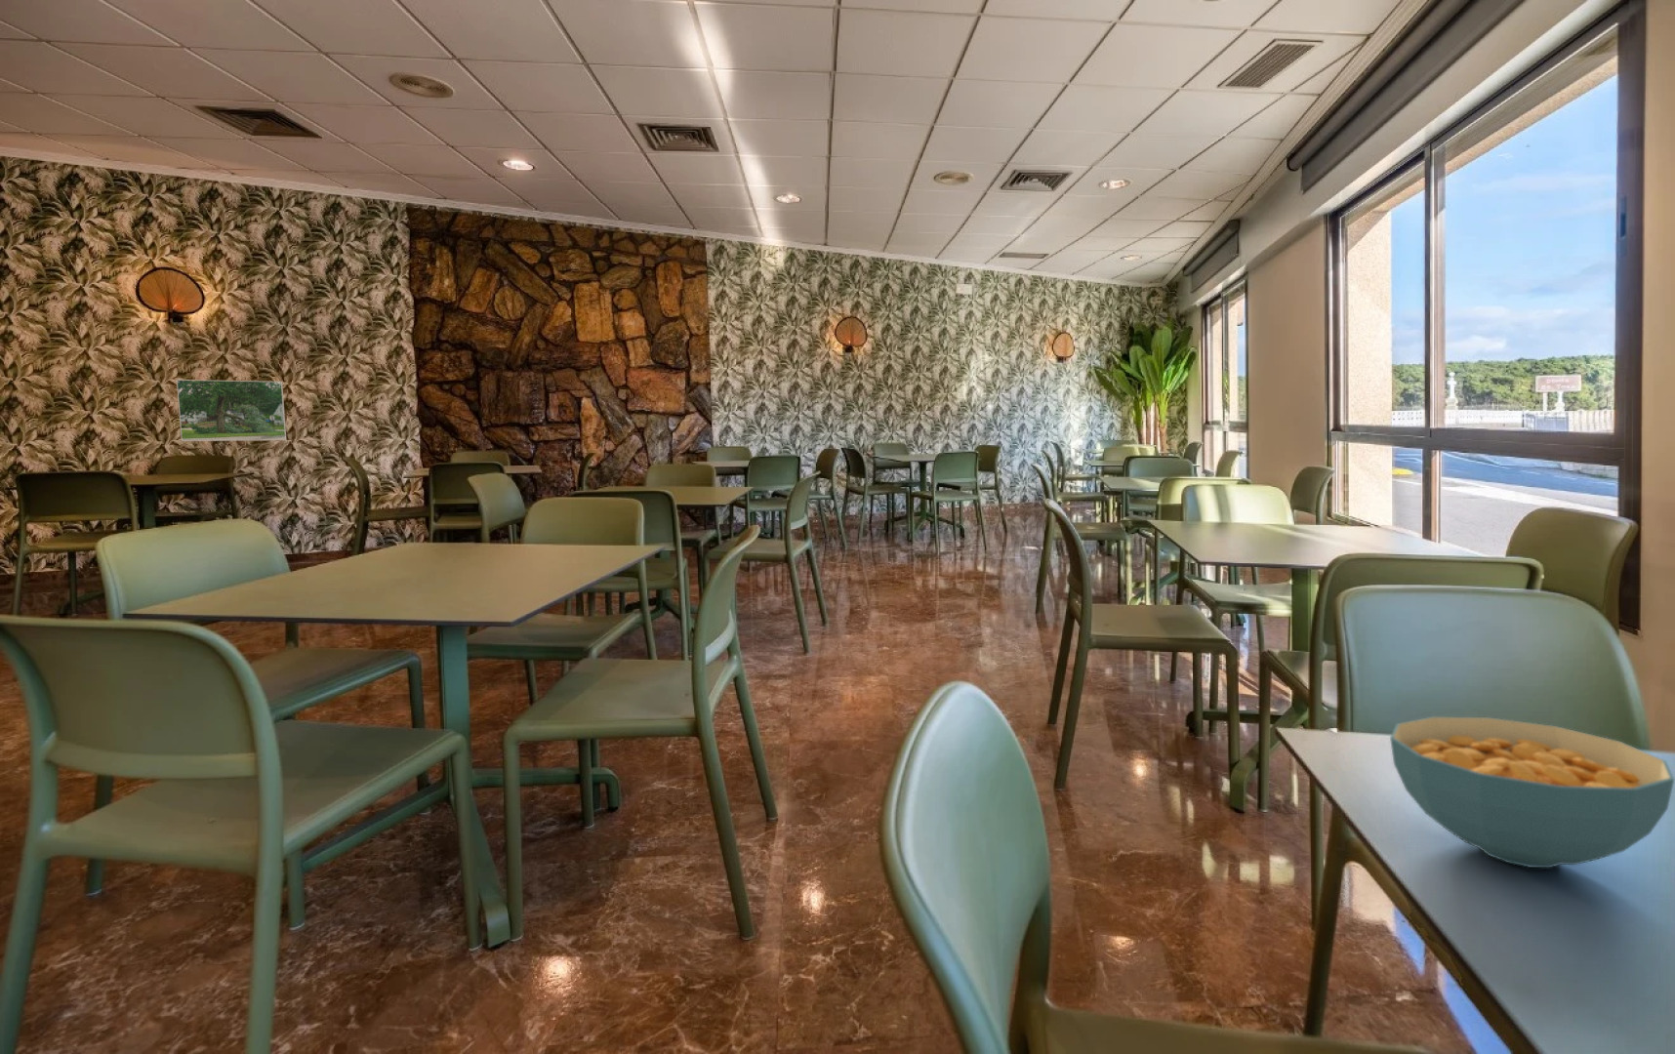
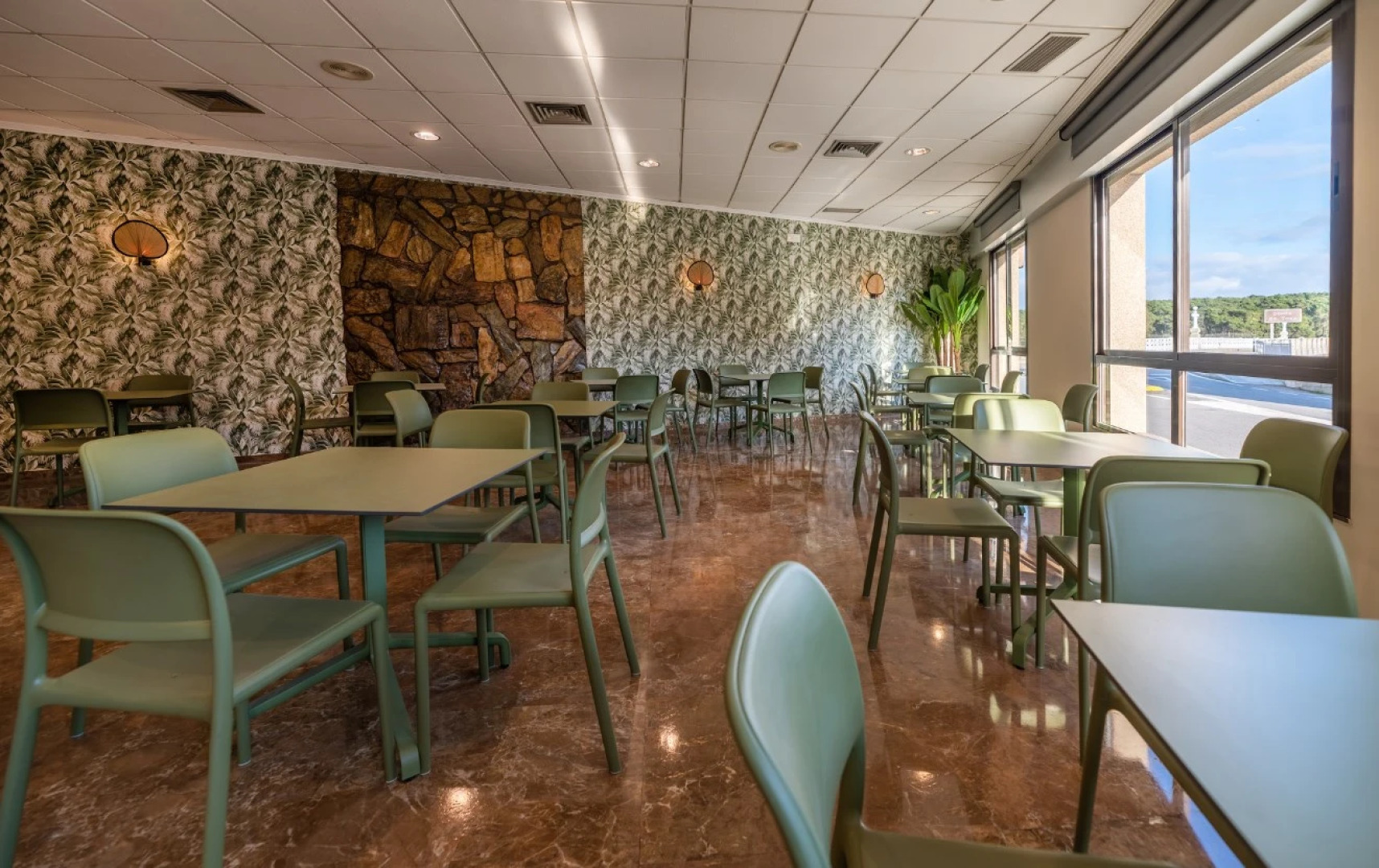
- cereal bowl [1390,716,1675,868]
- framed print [176,379,287,442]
